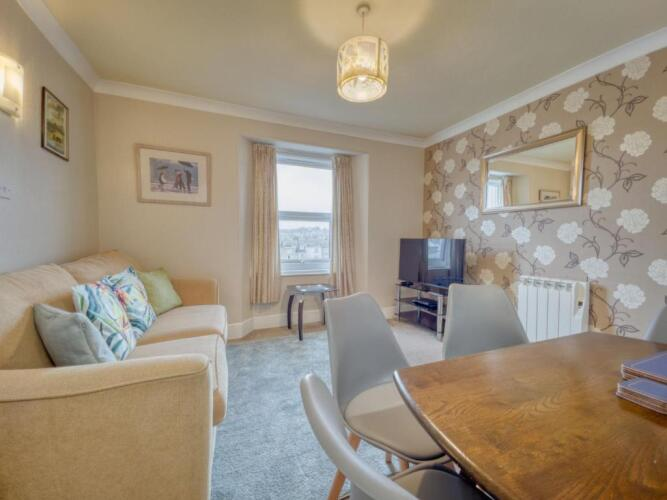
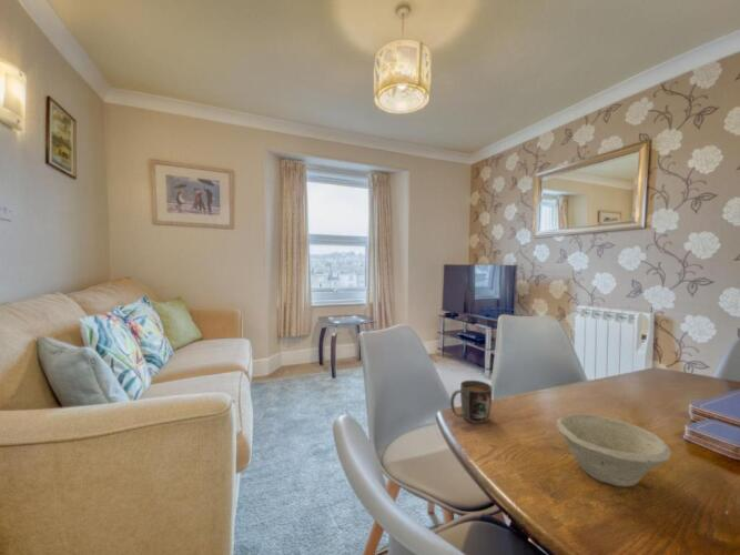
+ mug [449,380,493,425]
+ bowl [556,413,672,488]
